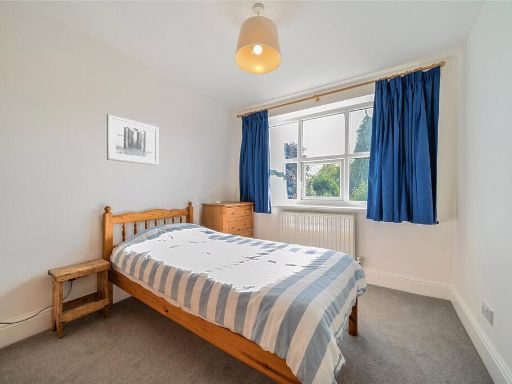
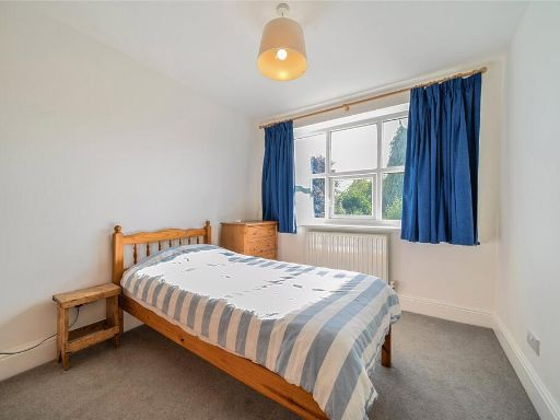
- wall art [106,113,159,166]
